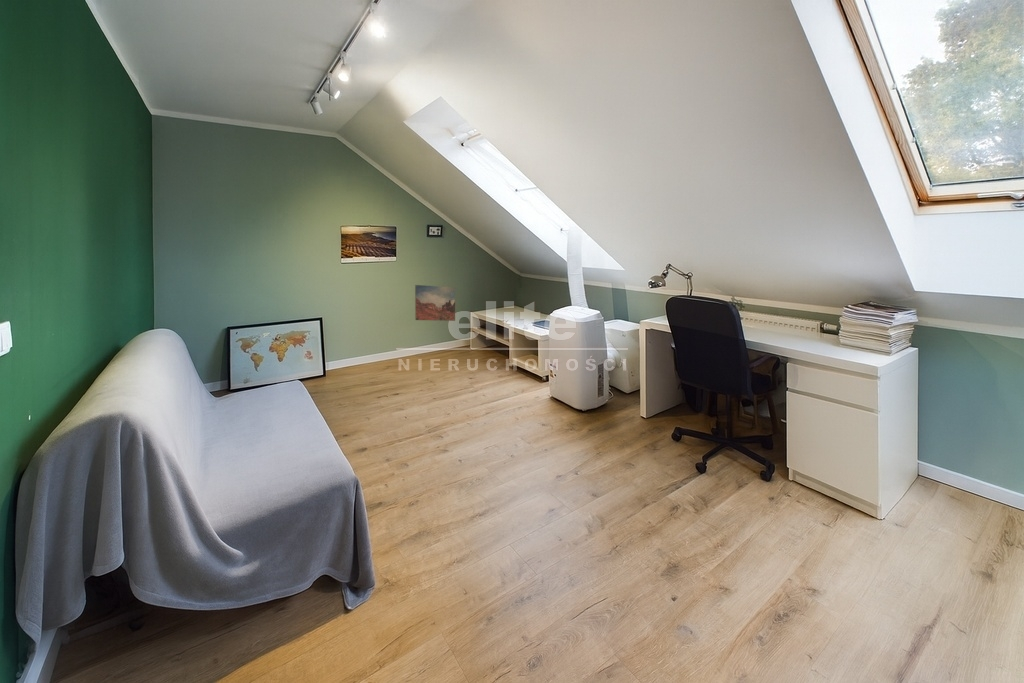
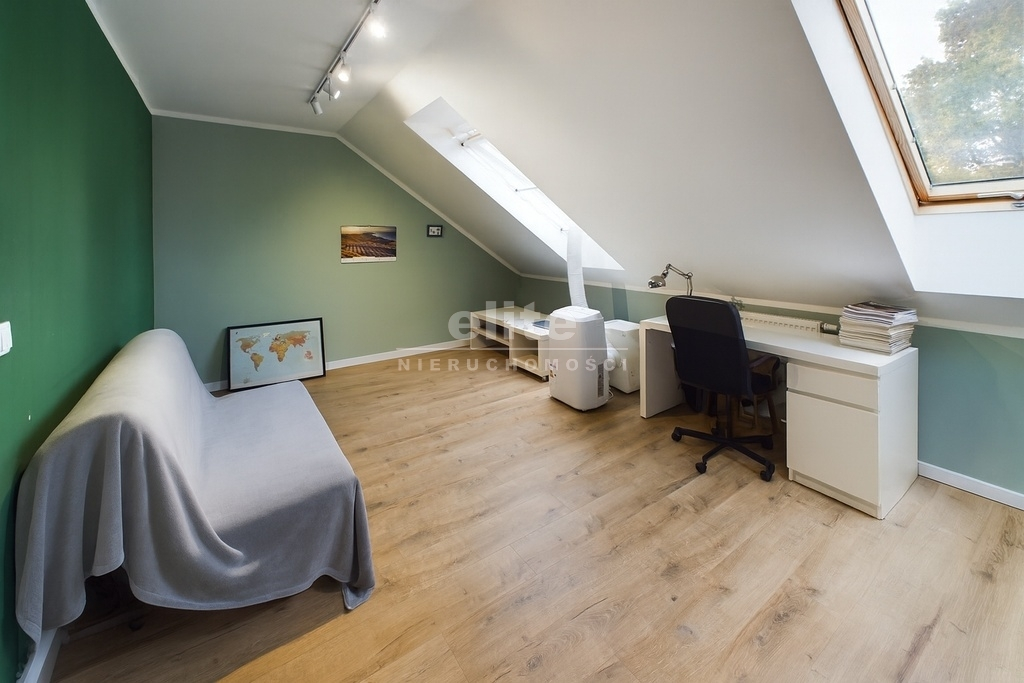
- wall art [414,284,456,322]
